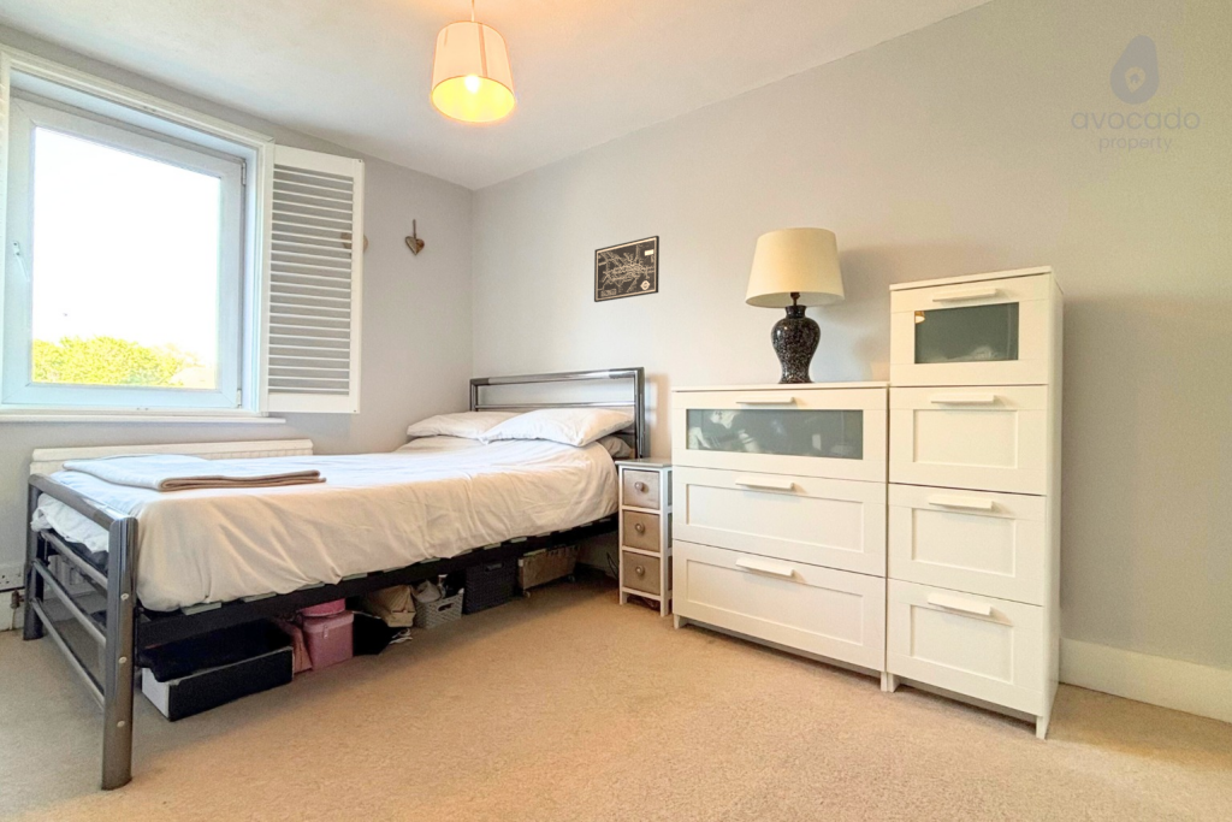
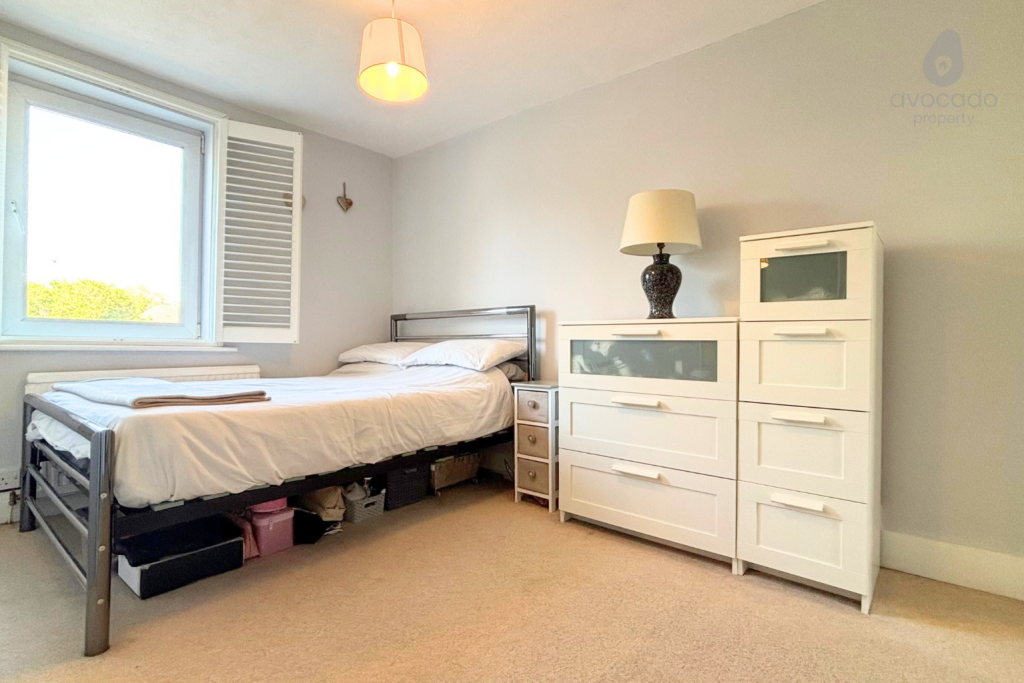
- wall art [593,235,661,303]
